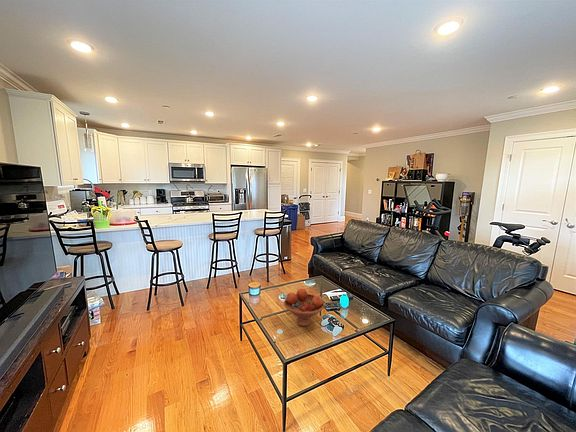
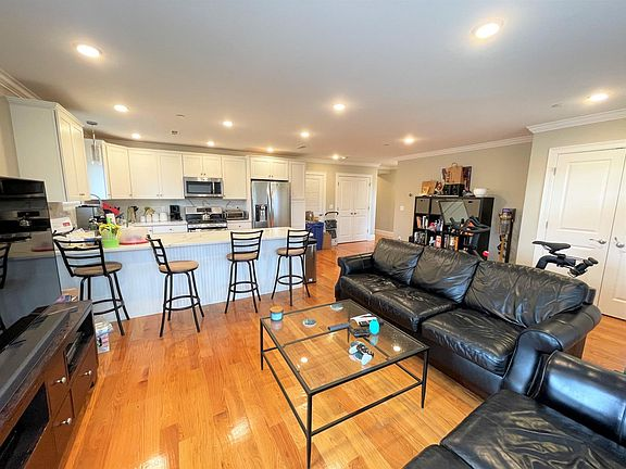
- fruit bowl [283,288,325,327]
